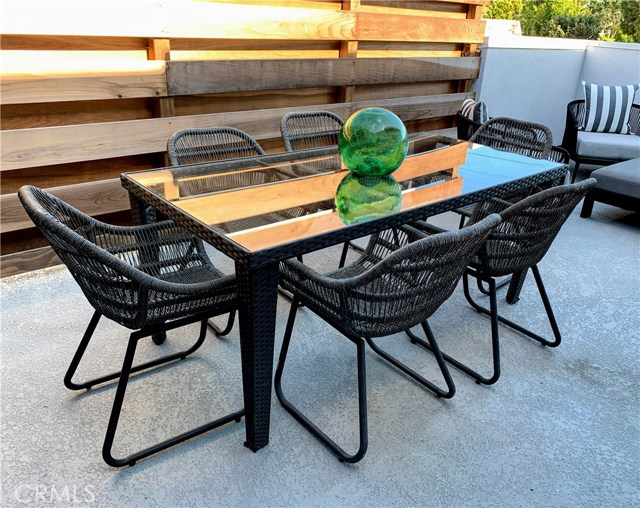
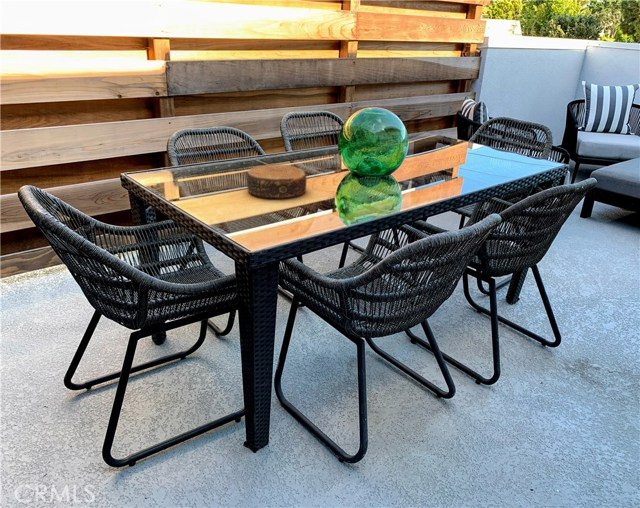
+ bowl [246,164,307,200]
